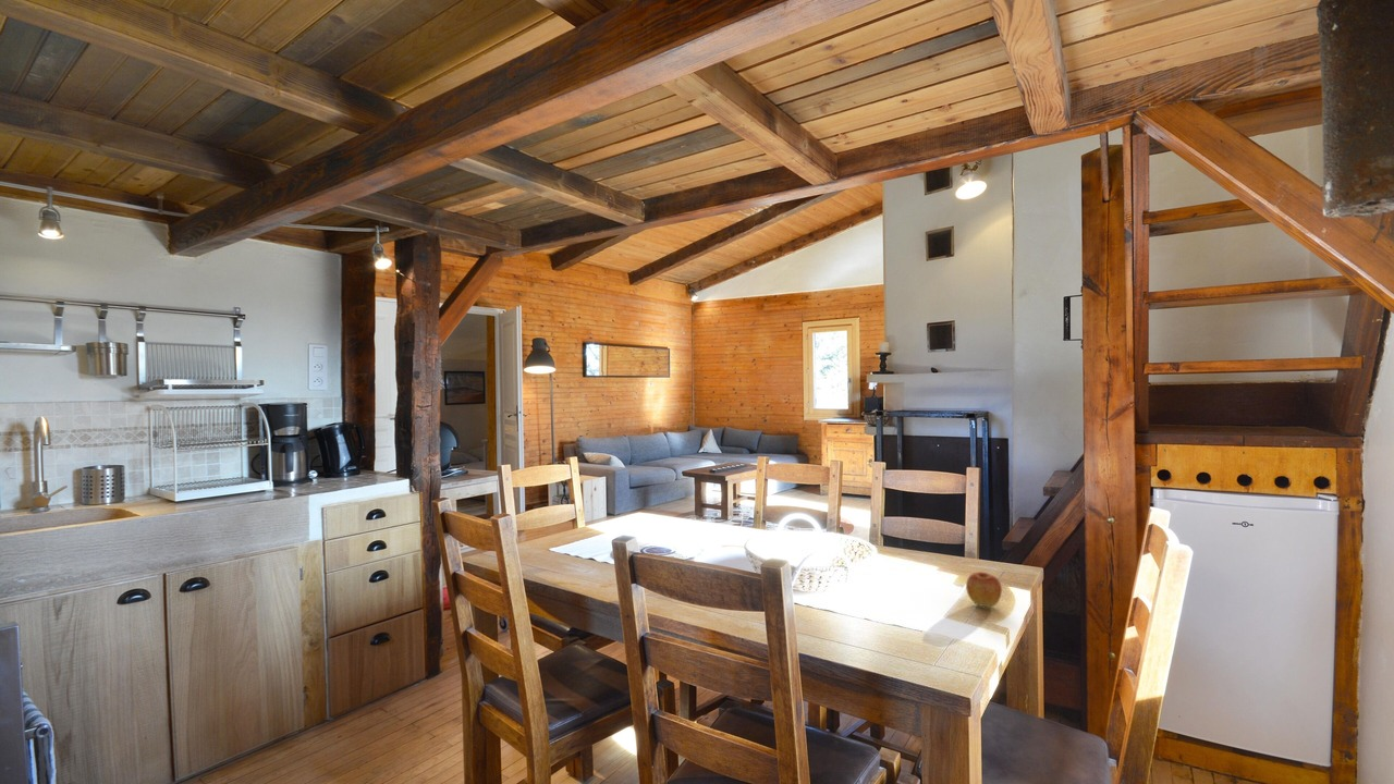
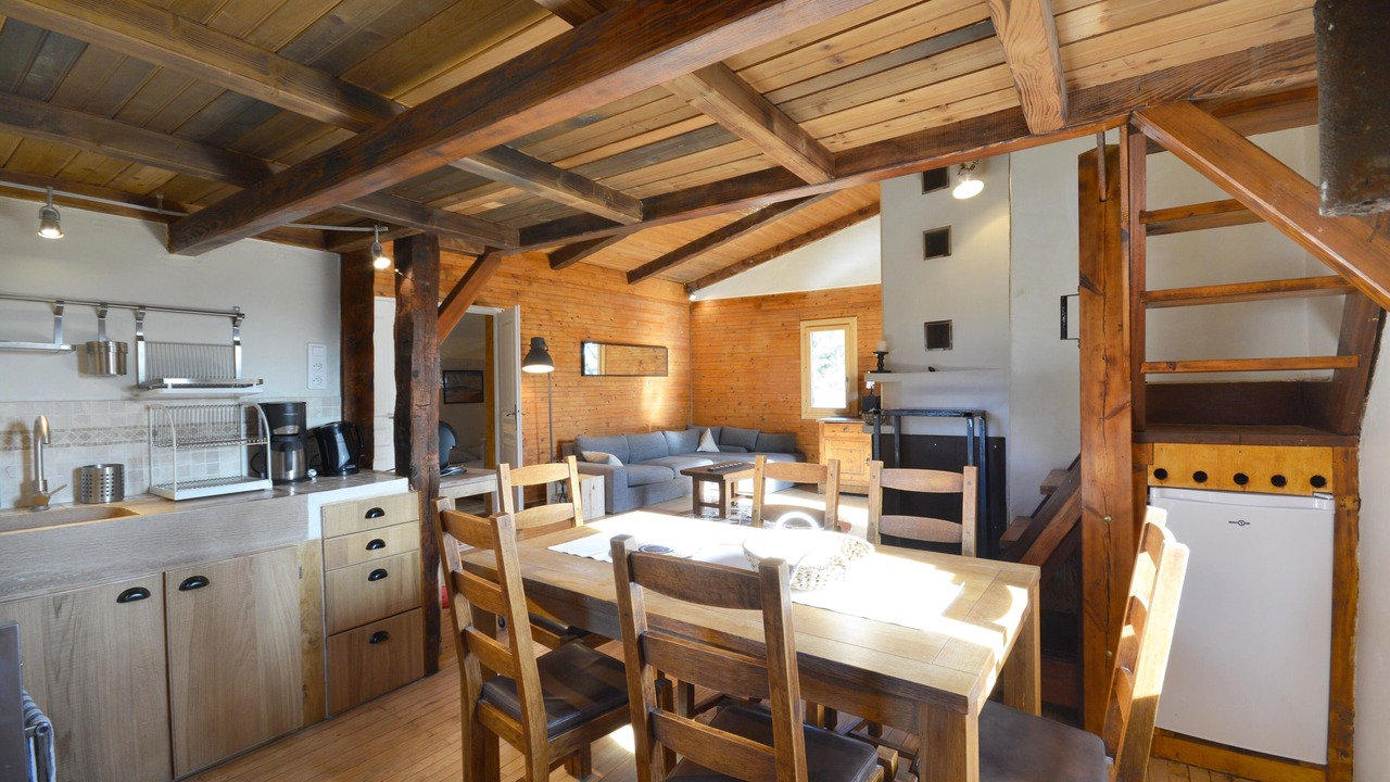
- apple [965,571,1003,609]
